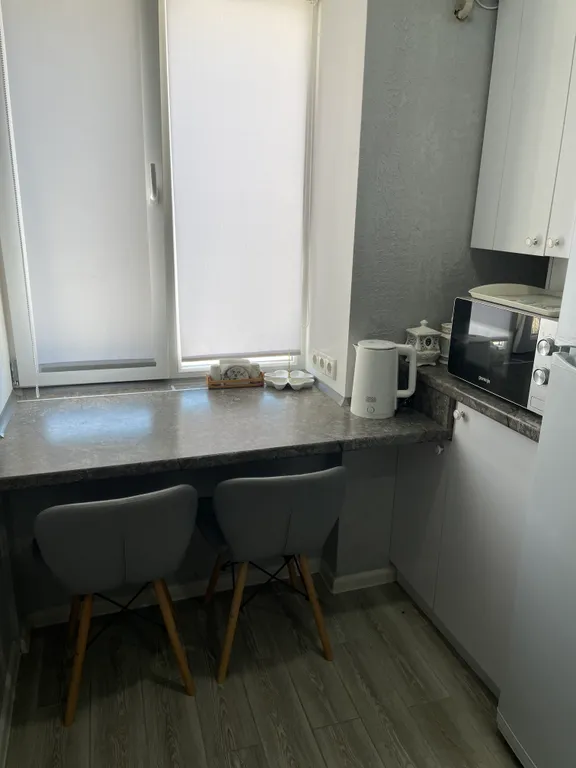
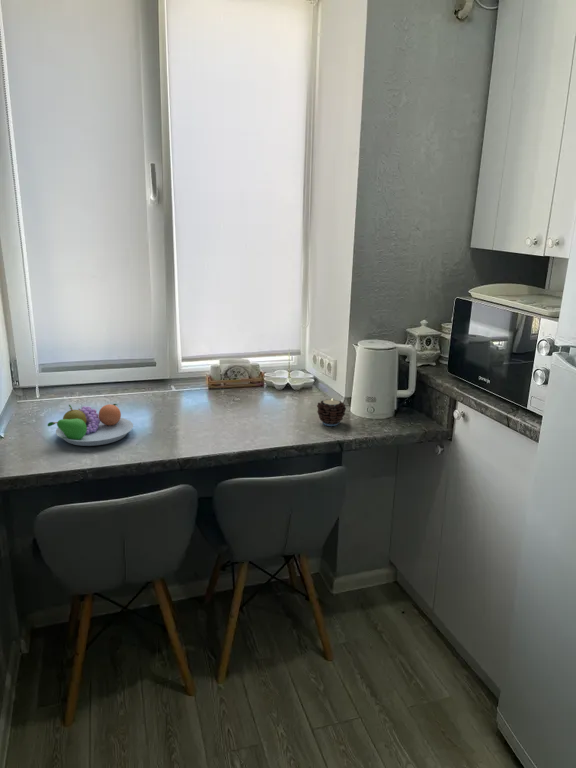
+ fruit bowl [47,403,134,447]
+ candle [316,399,347,427]
